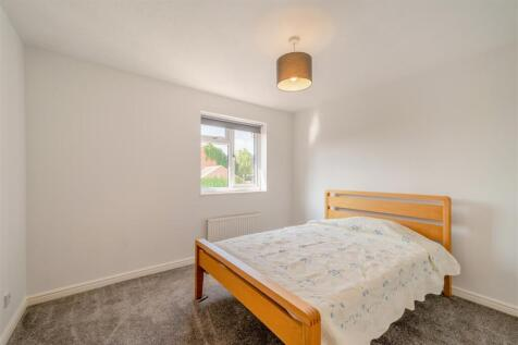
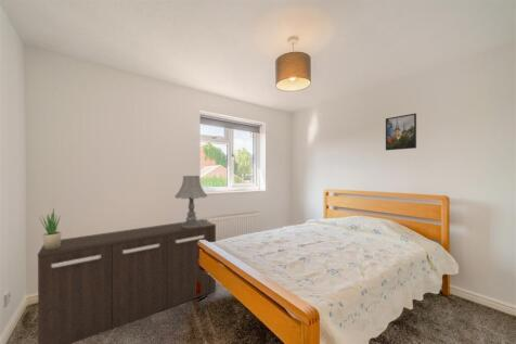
+ potted plant [38,207,63,249]
+ table lamp [173,175,208,228]
+ storage cabinet [37,218,217,344]
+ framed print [385,112,417,152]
